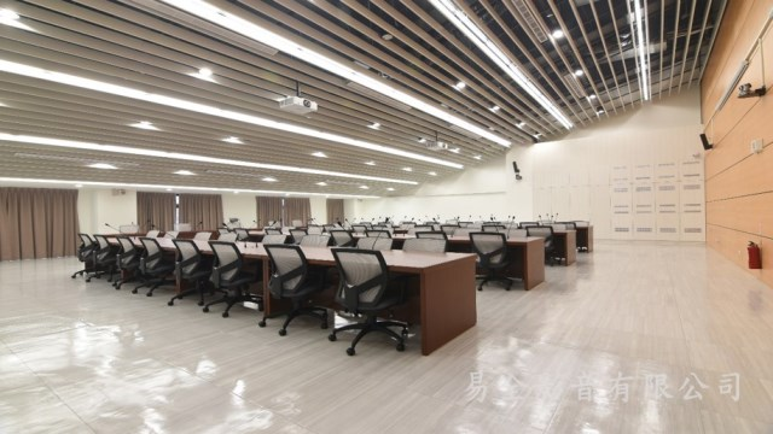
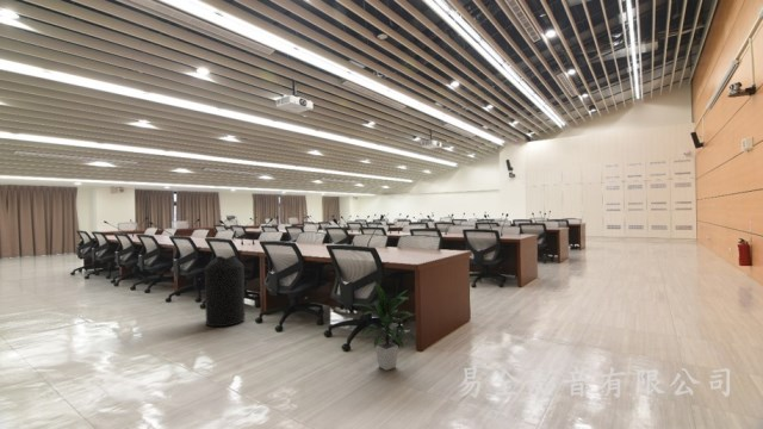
+ trash can [204,255,246,328]
+ indoor plant [352,281,417,372]
